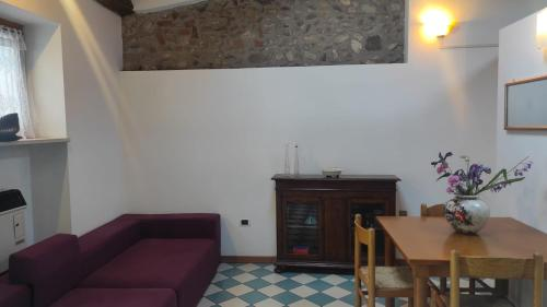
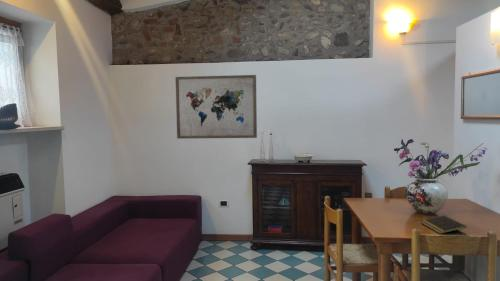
+ wall art [175,74,258,140]
+ notepad [420,214,468,235]
